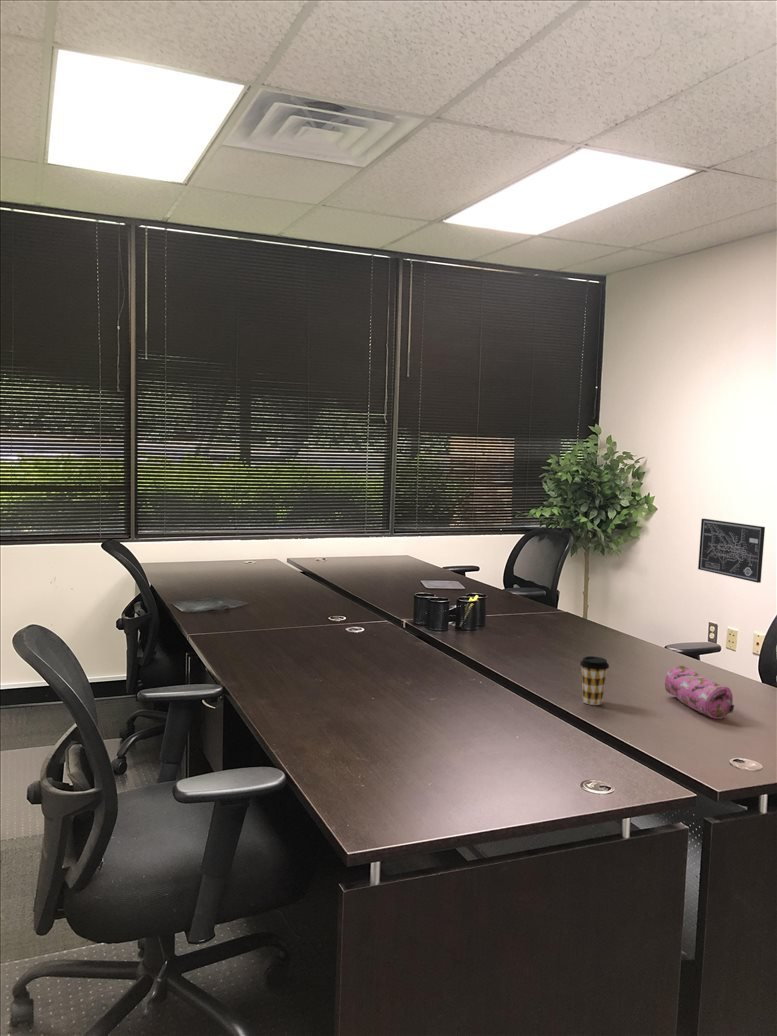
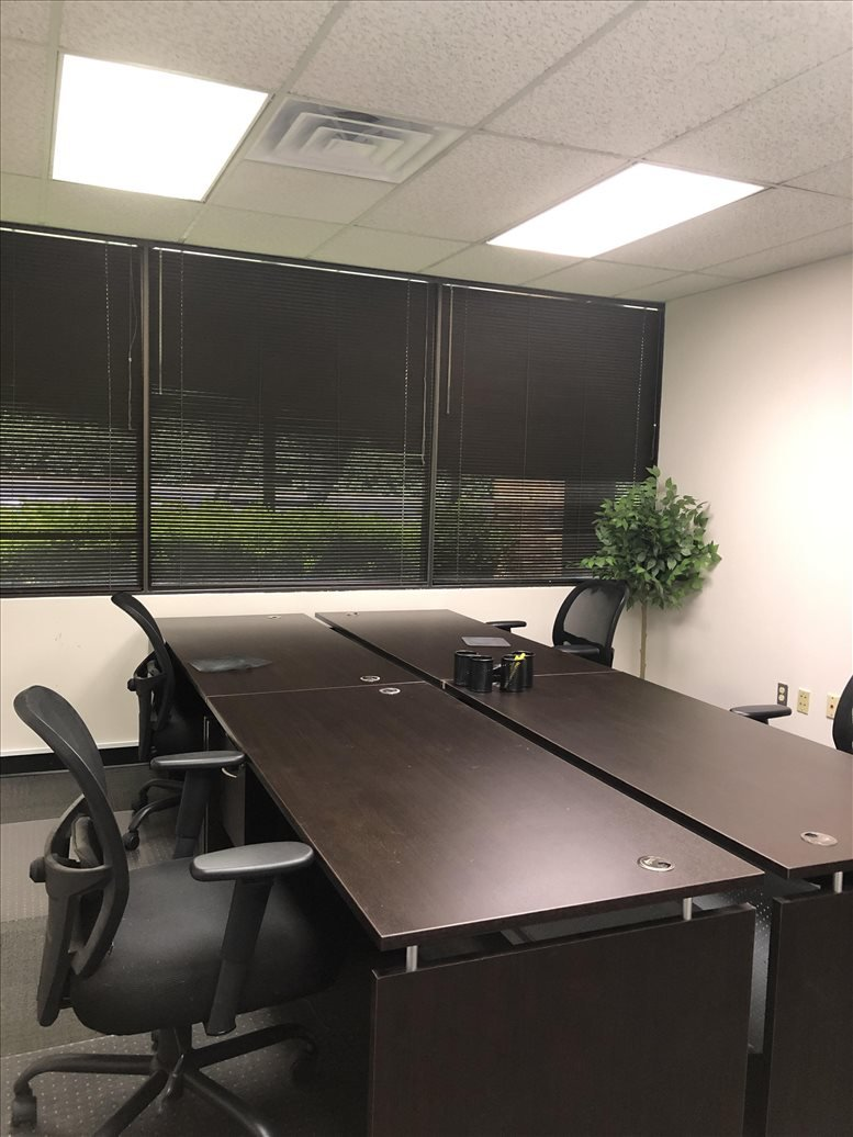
- pencil case [664,665,735,720]
- wall art [697,518,766,584]
- coffee cup [579,655,610,706]
